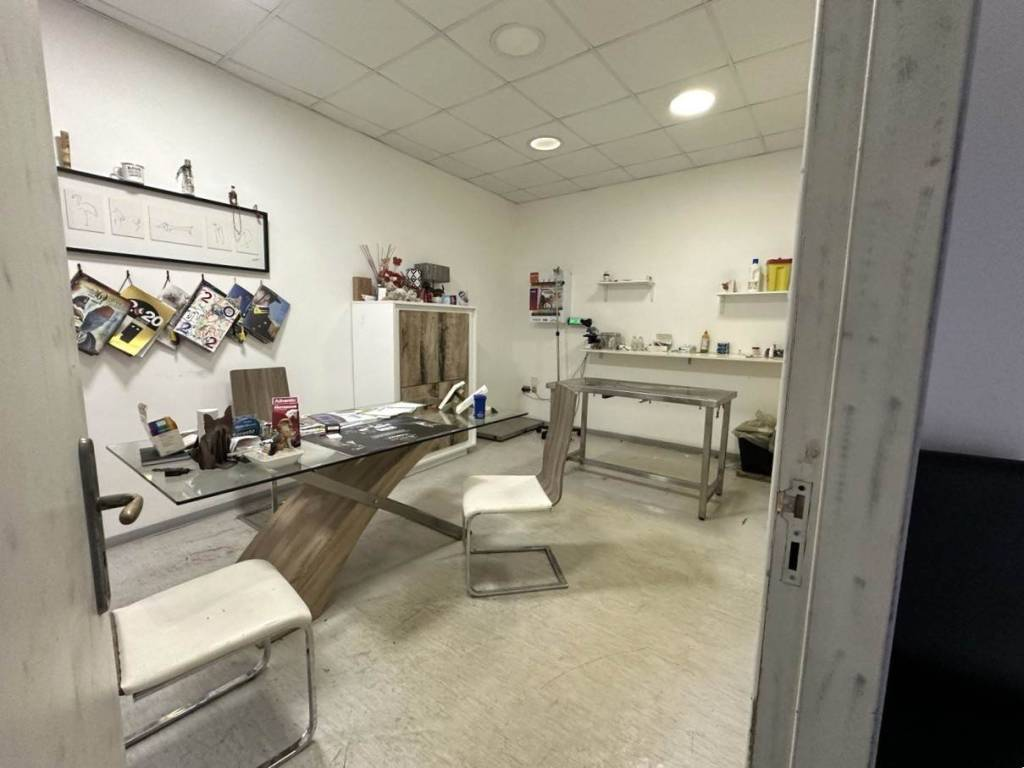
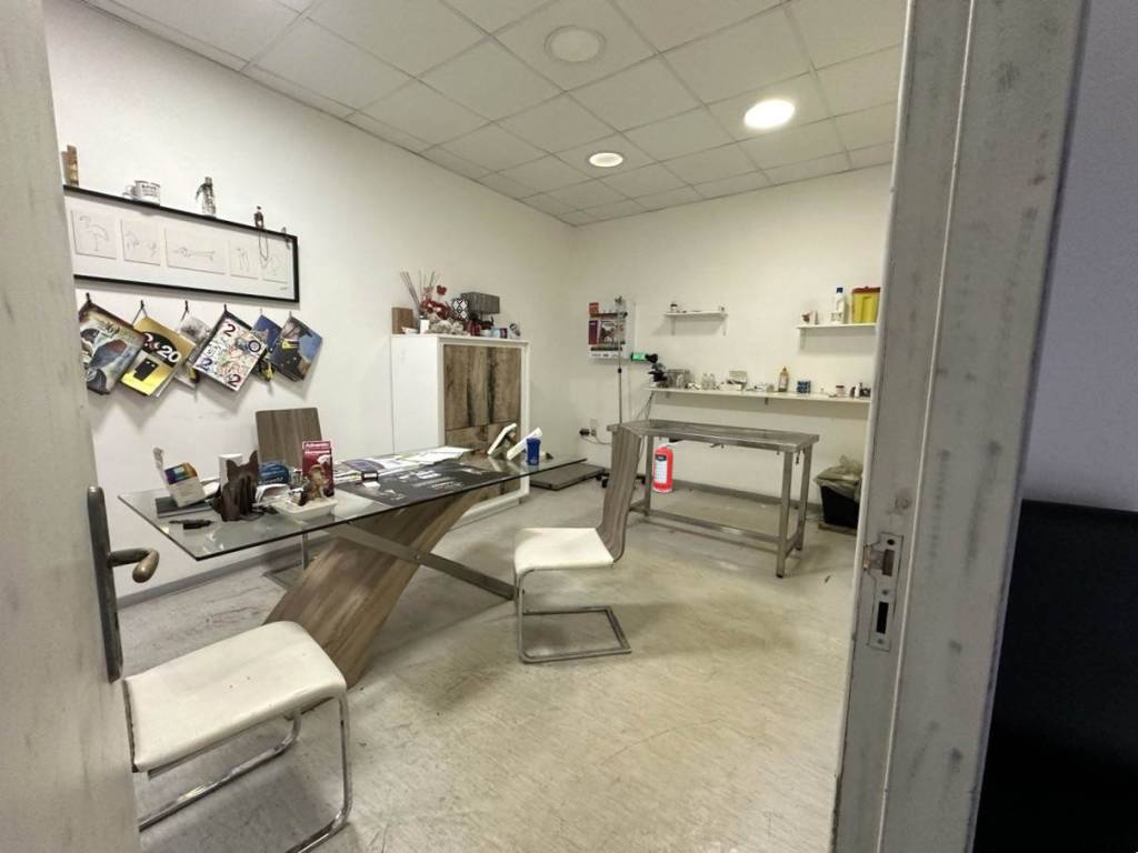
+ fire extinguisher [651,442,678,494]
